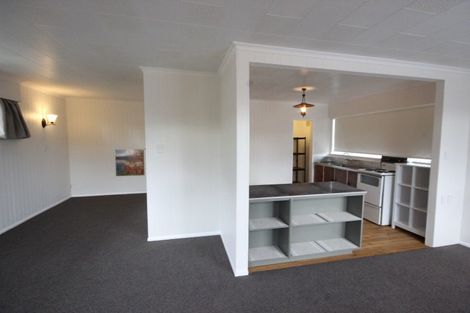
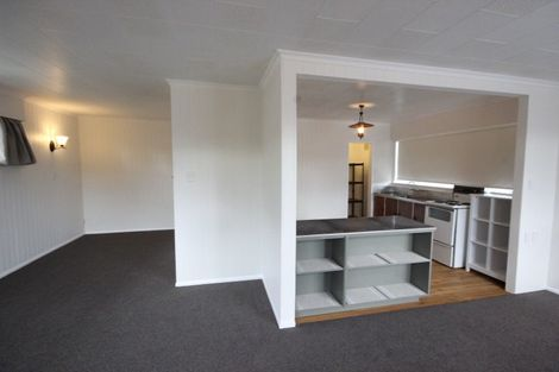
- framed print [114,148,146,177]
